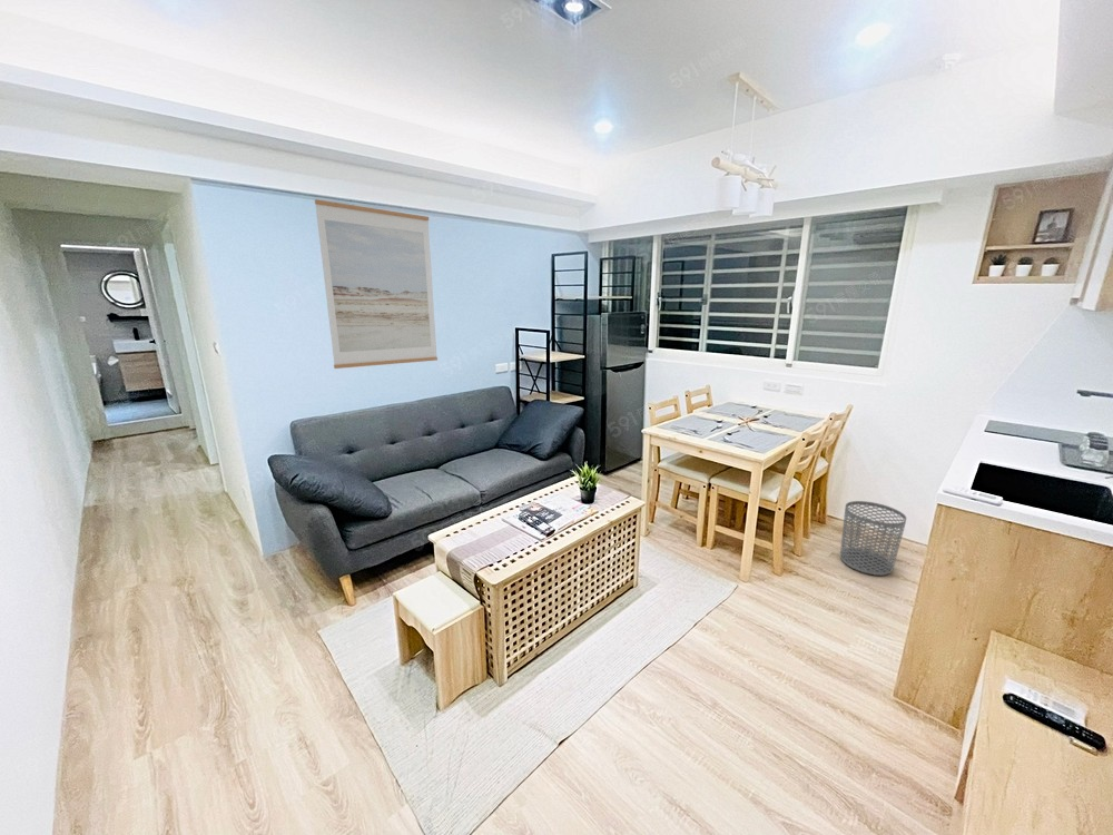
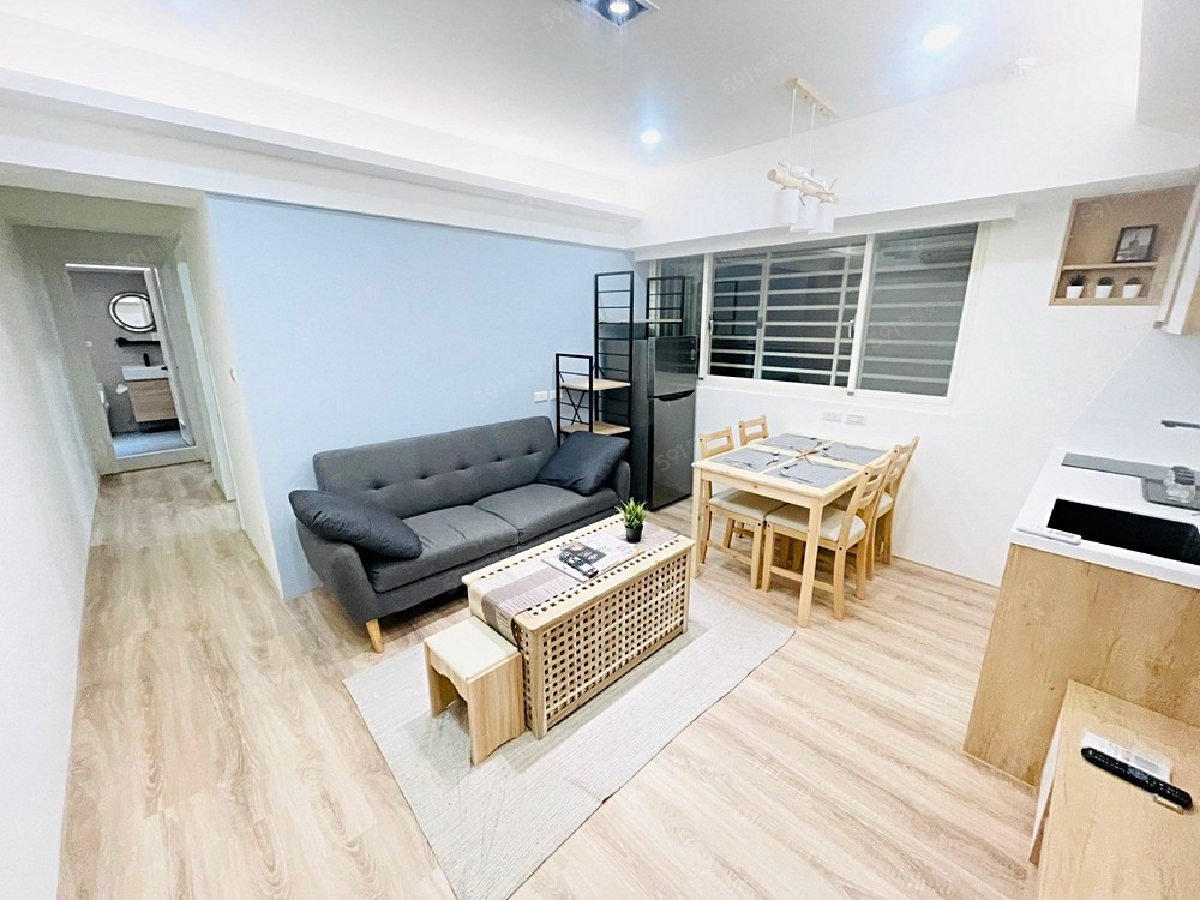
- wall art [314,198,439,370]
- waste bin [839,500,907,577]
